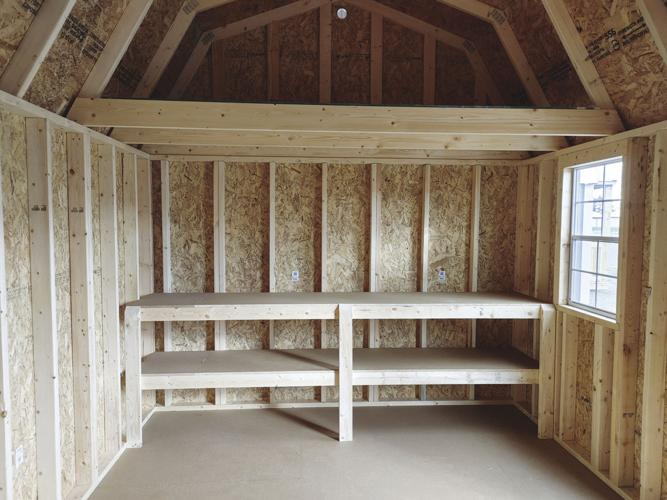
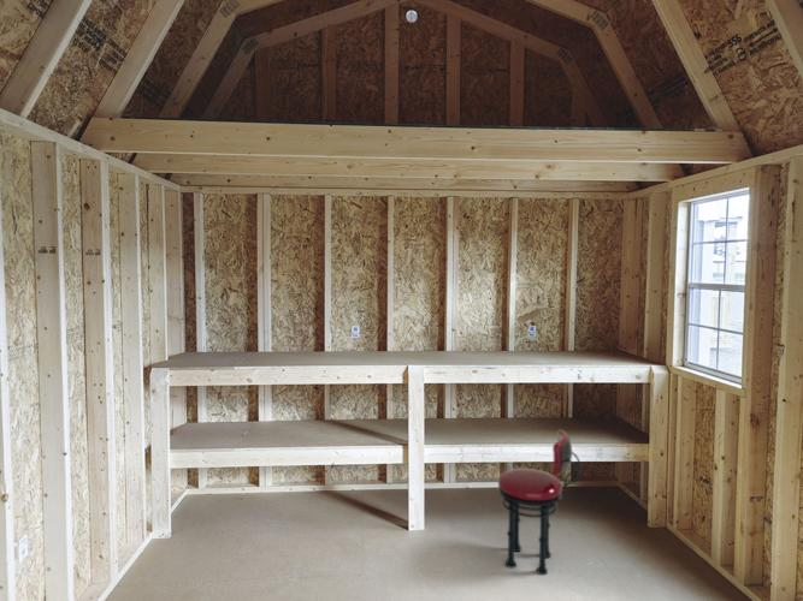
+ stool [496,429,581,576]
